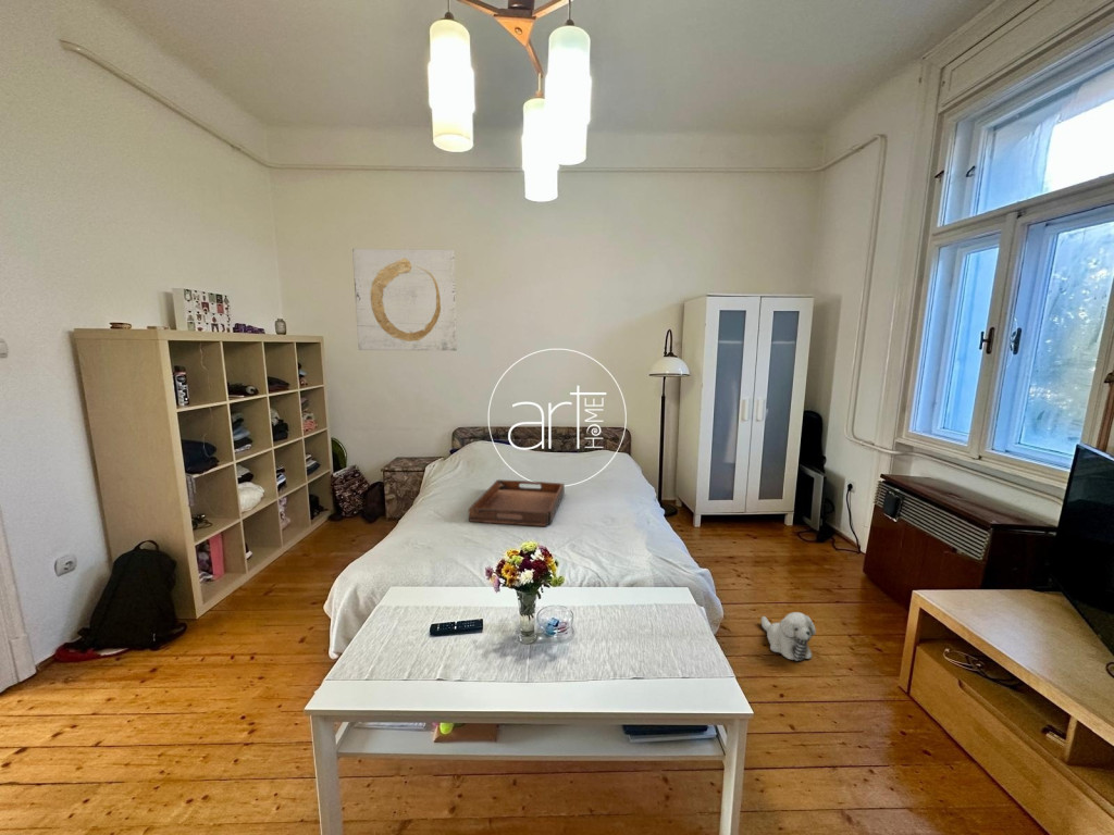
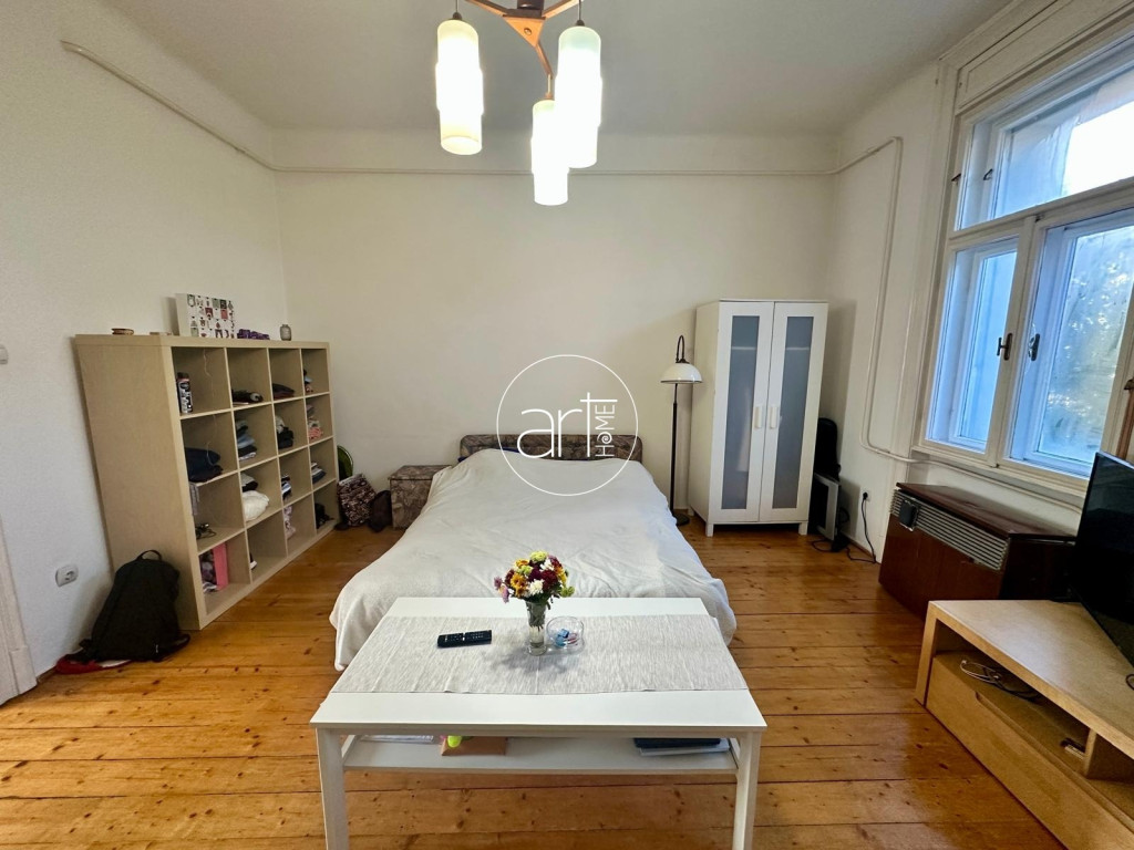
- serving tray [468,478,566,527]
- plush toy [760,611,817,662]
- wall art [351,248,458,352]
